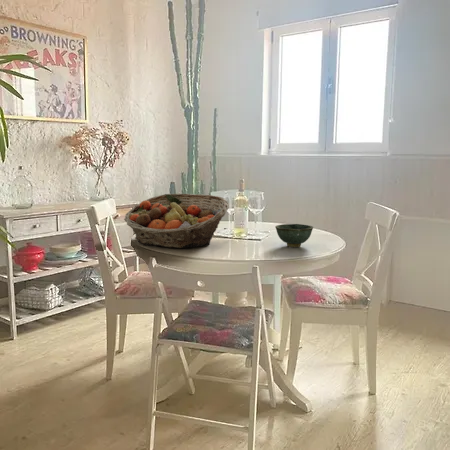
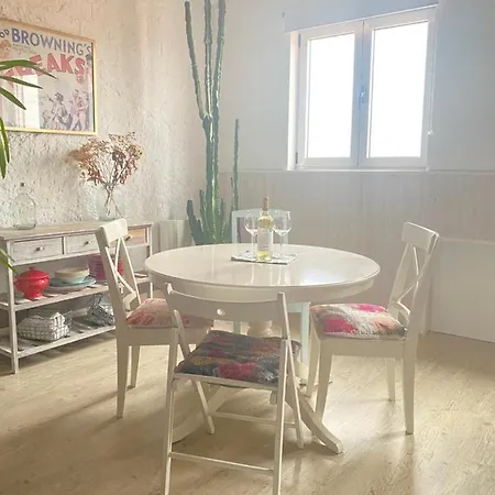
- bowl [274,223,314,248]
- fruit basket [123,193,230,249]
